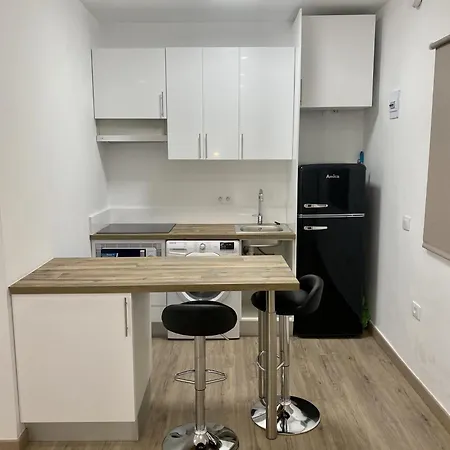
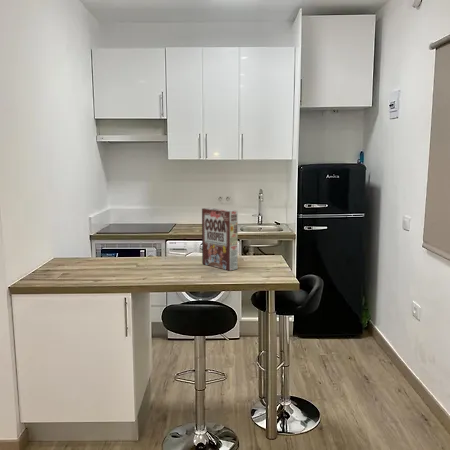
+ cereal box [201,207,239,271]
